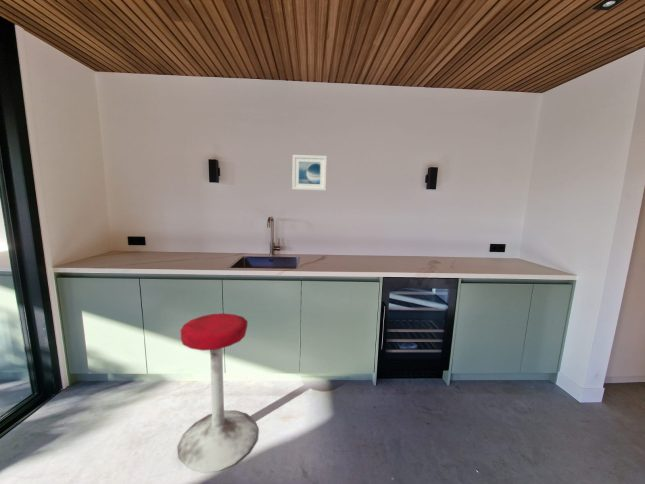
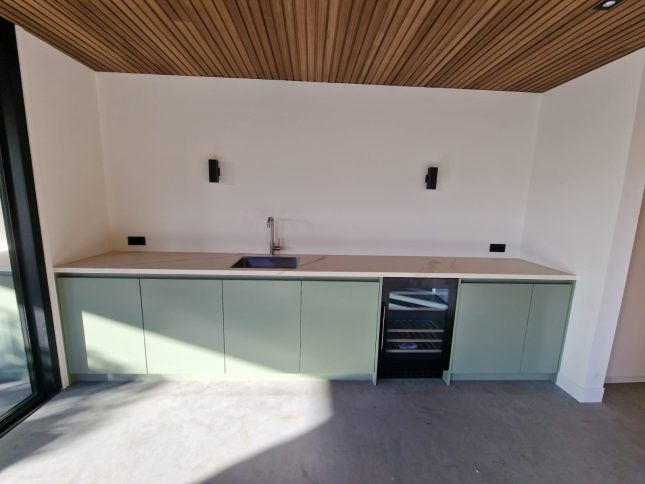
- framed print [291,154,328,192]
- stool [176,312,258,473]
